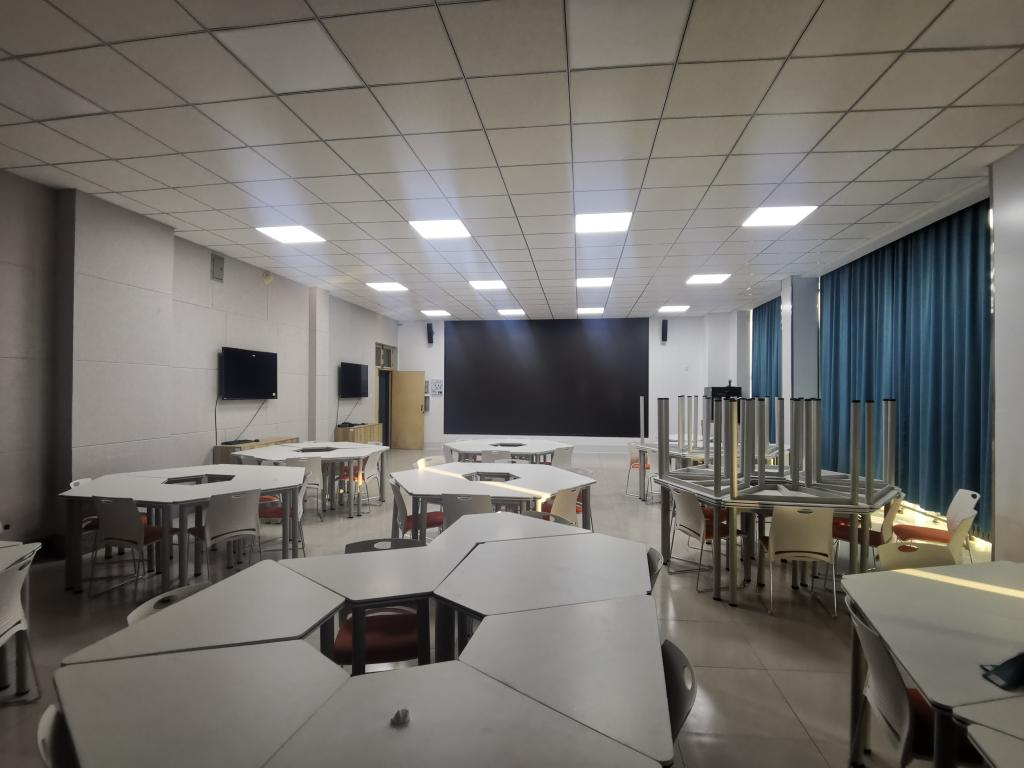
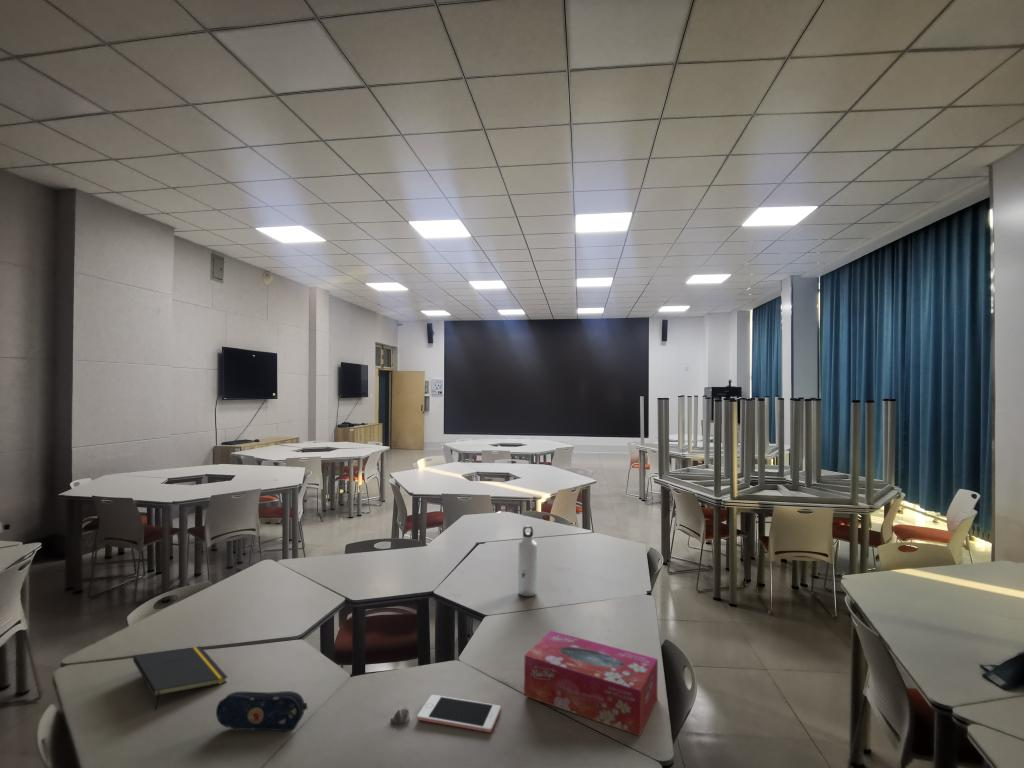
+ pencil case [215,690,309,732]
+ water bottle [517,525,538,597]
+ notepad [132,646,229,712]
+ cell phone [416,694,502,733]
+ tissue box [523,630,659,737]
